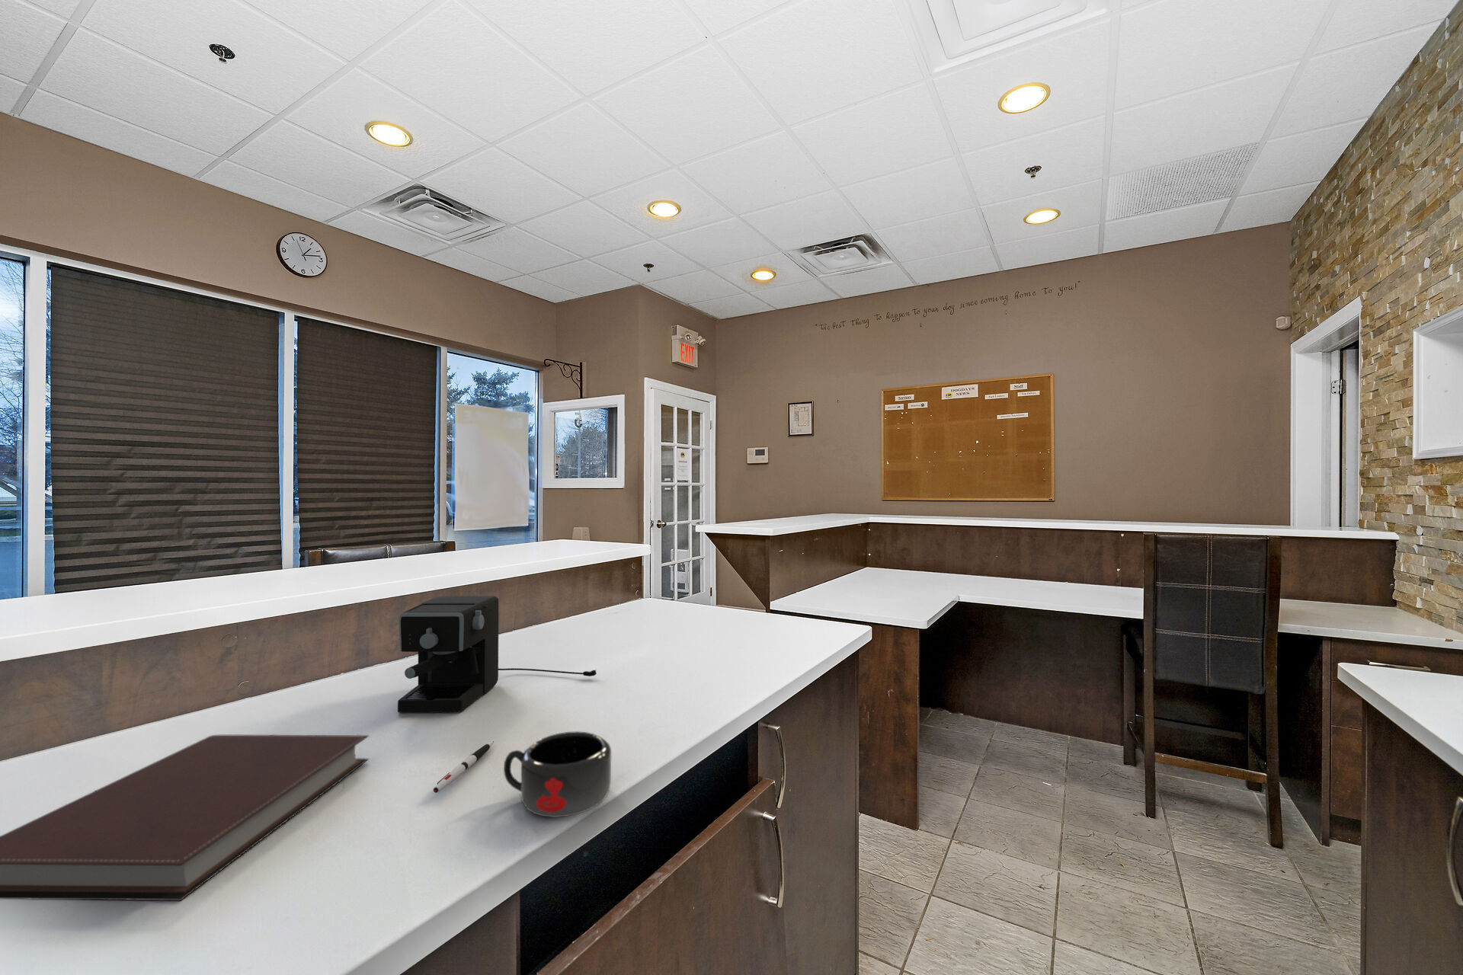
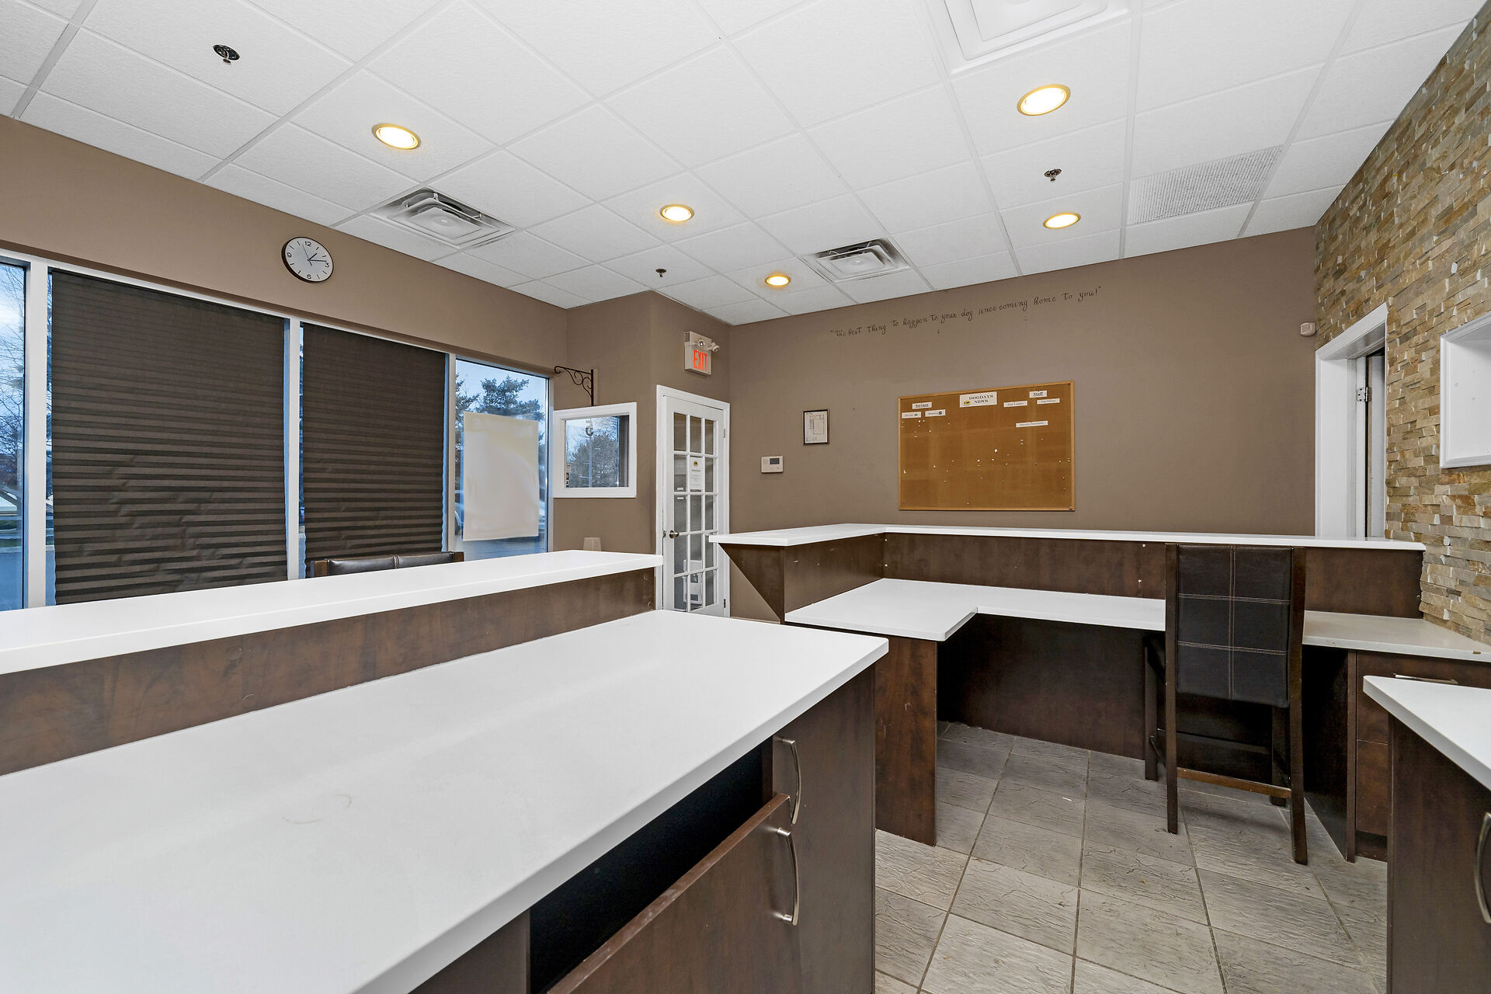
- notebook [0,735,370,901]
- mug [503,730,612,818]
- pen [432,740,494,793]
- coffee maker [397,595,598,713]
